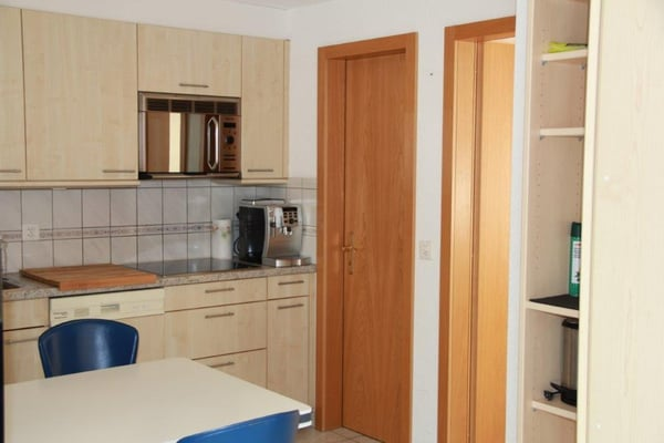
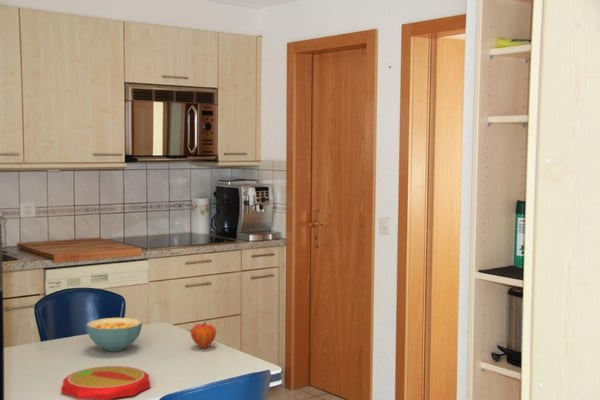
+ cereal bowl [85,317,143,352]
+ fruit [190,320,217,349]
+ plate [60,365,151,400]
